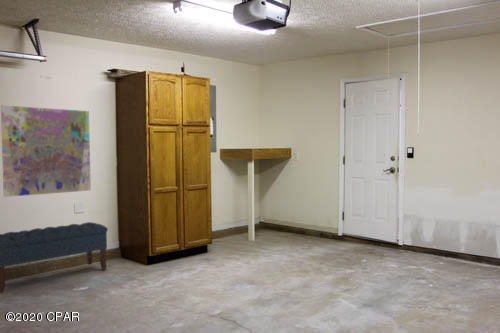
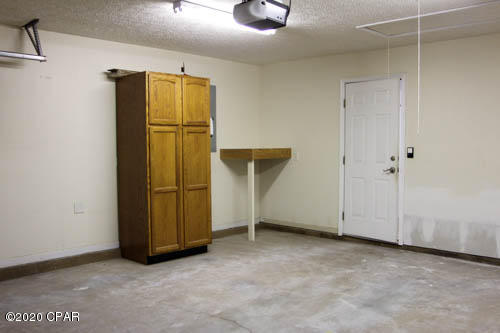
- bench [0,221,109,294]
- map [0,104,92,198]
